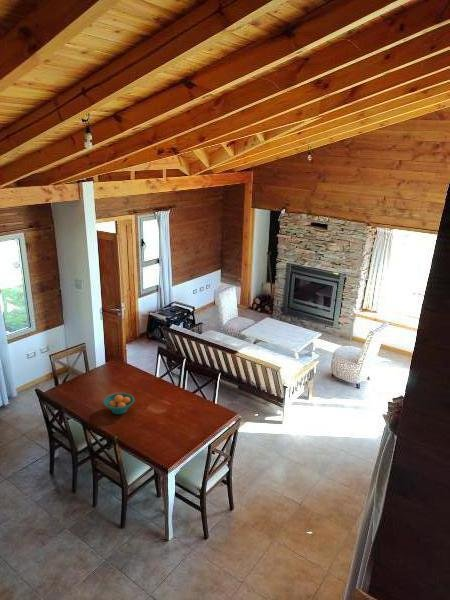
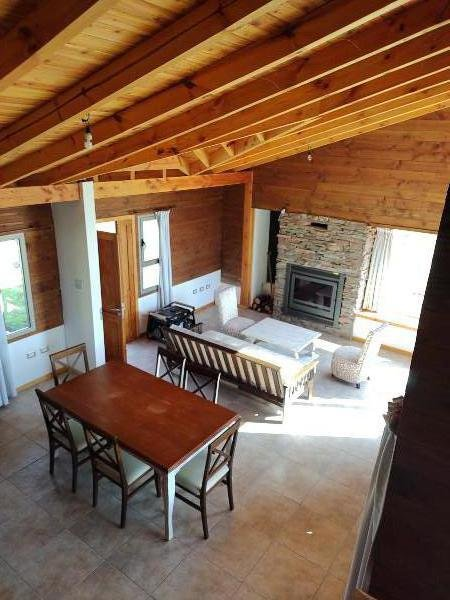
- fruit bowl [103,392,135,415]
